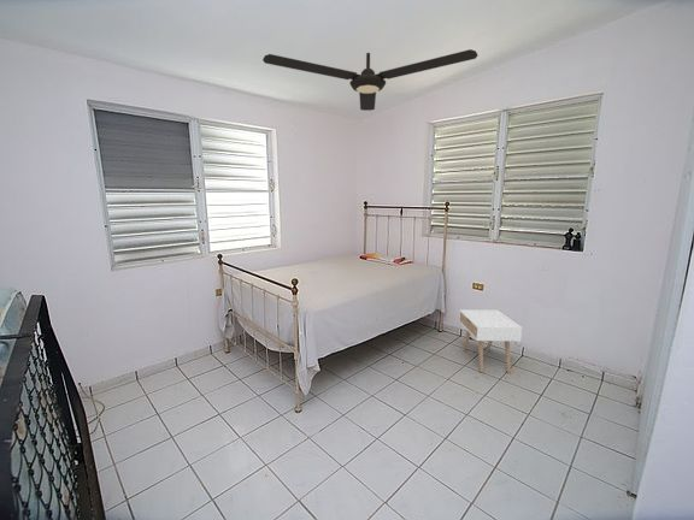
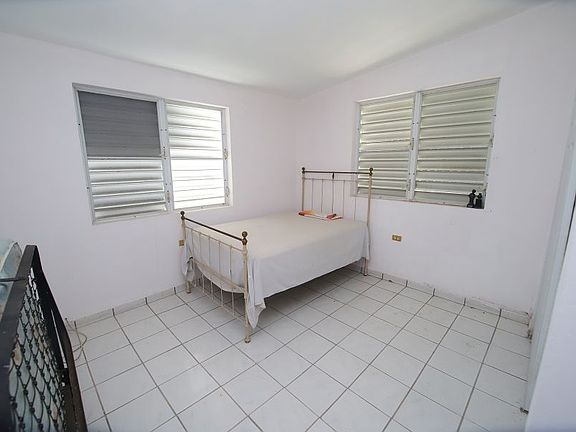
- ceiling fan [261,48,480,112]
- nightstand [458,308,524,374]
